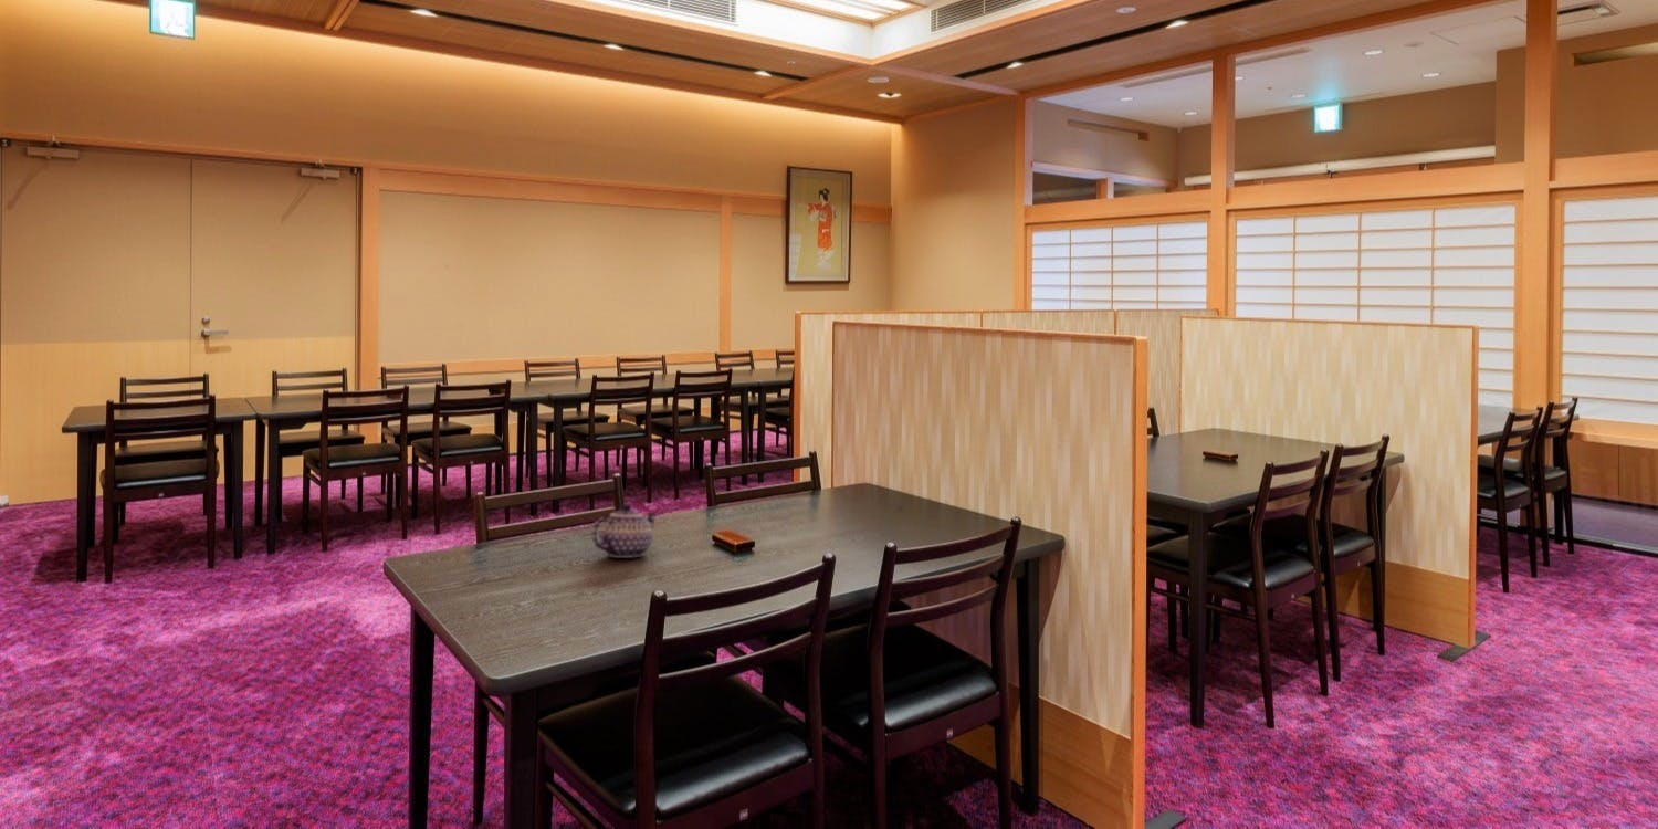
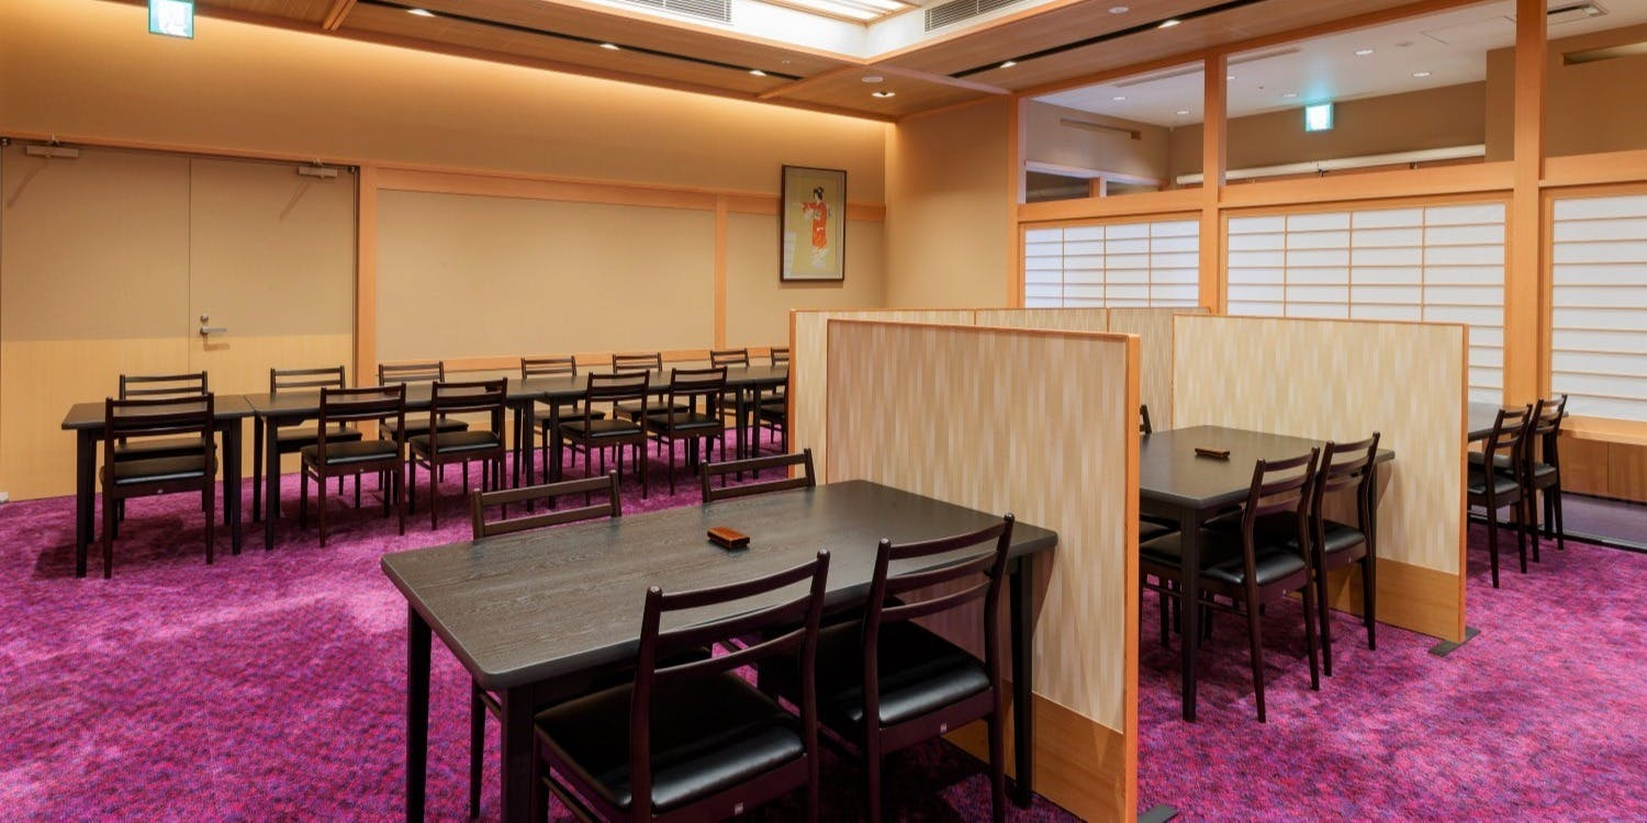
- teapot [590,503,659,559]
